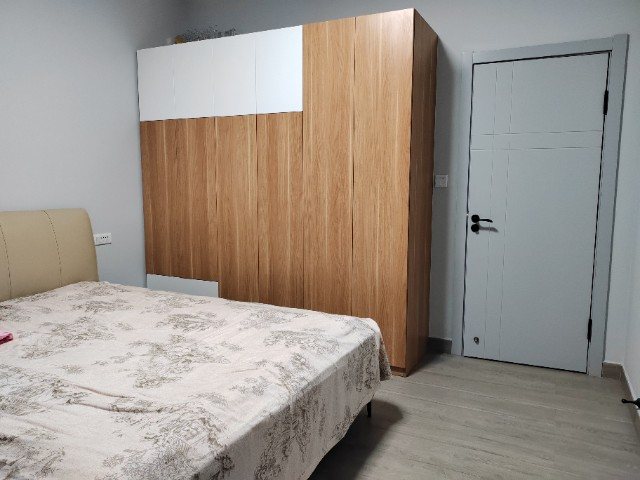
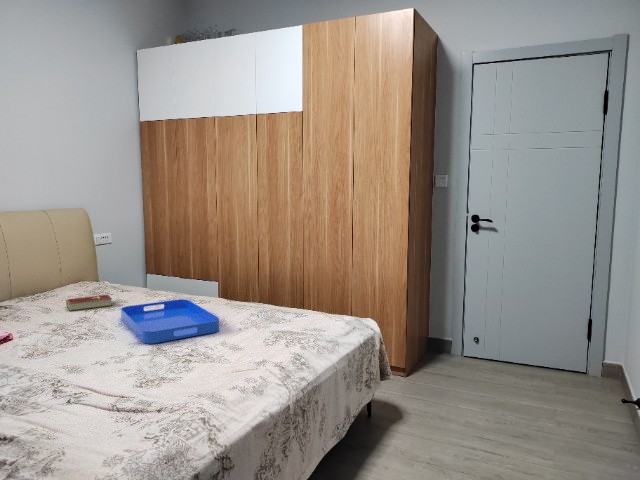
+ serving tray [120,298,220,345]
+ hardcover book [65,294,113,312]
